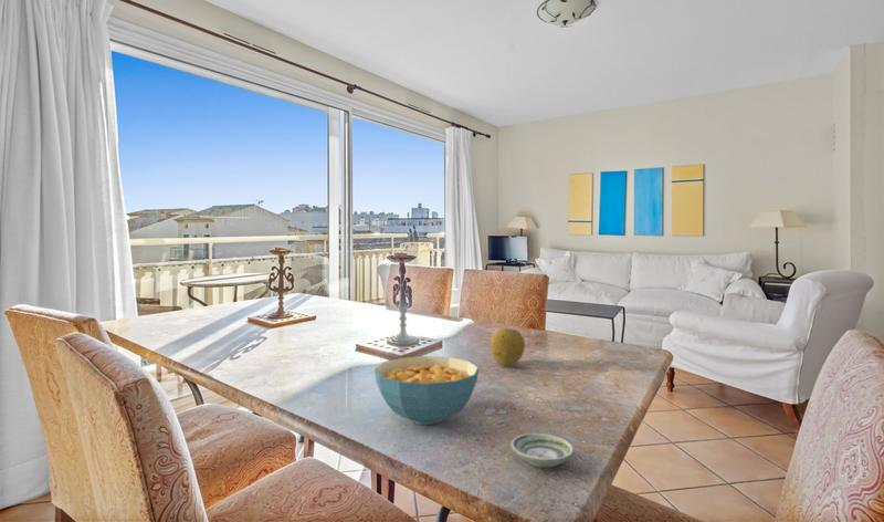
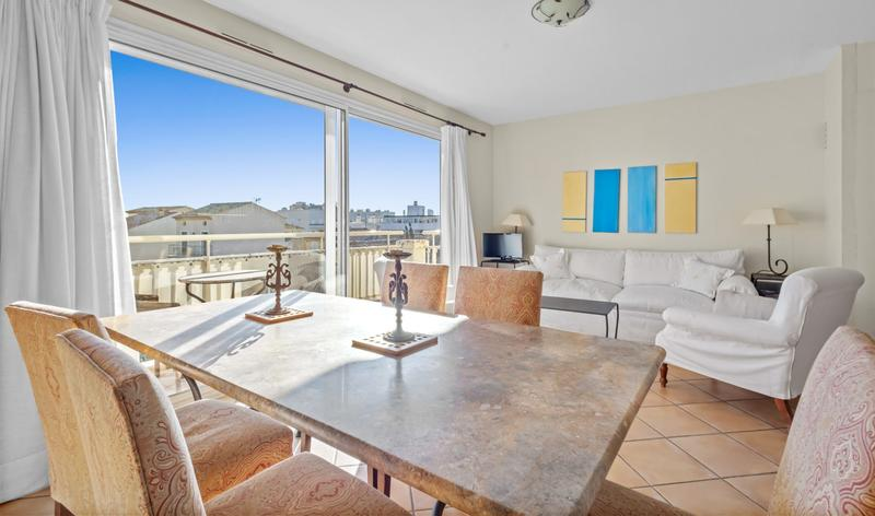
- fruit [490,327,526,367]
- cereal bowl [373,355,480,426]
- saucer [511,432,575,469]
